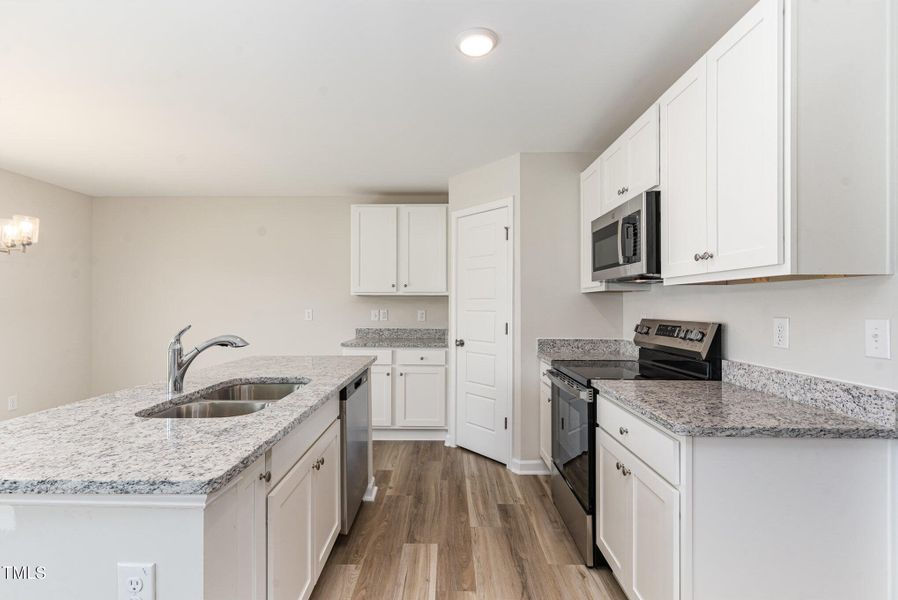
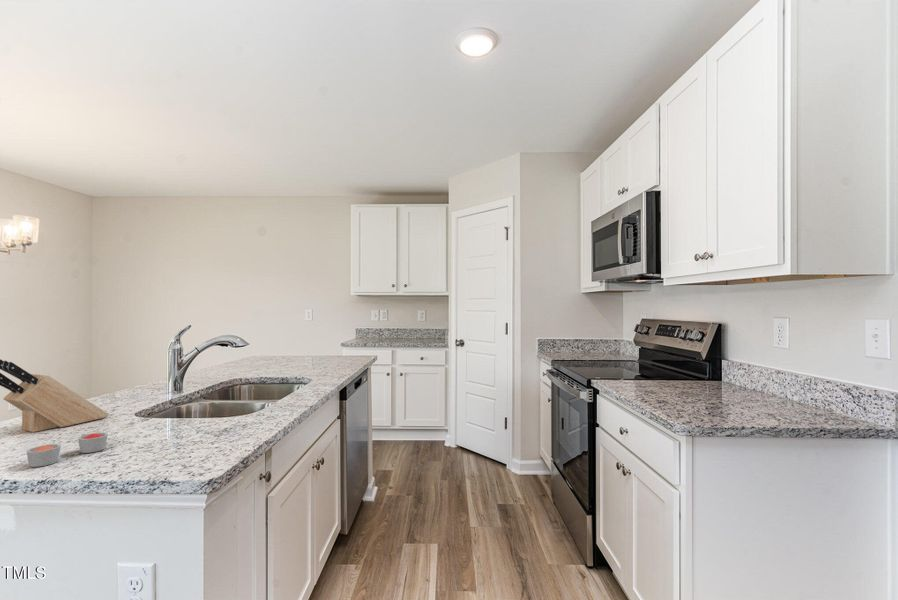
+ candle [26,432,109,468]
+ knife block [0,358,110,433]
